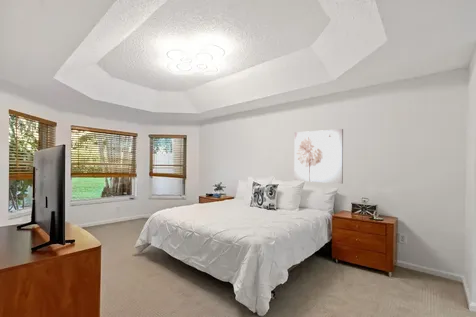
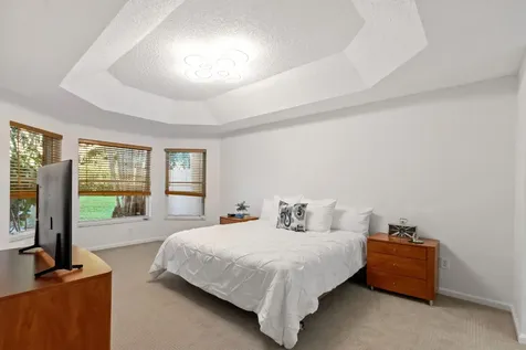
- wall art [293,128,344,185]
